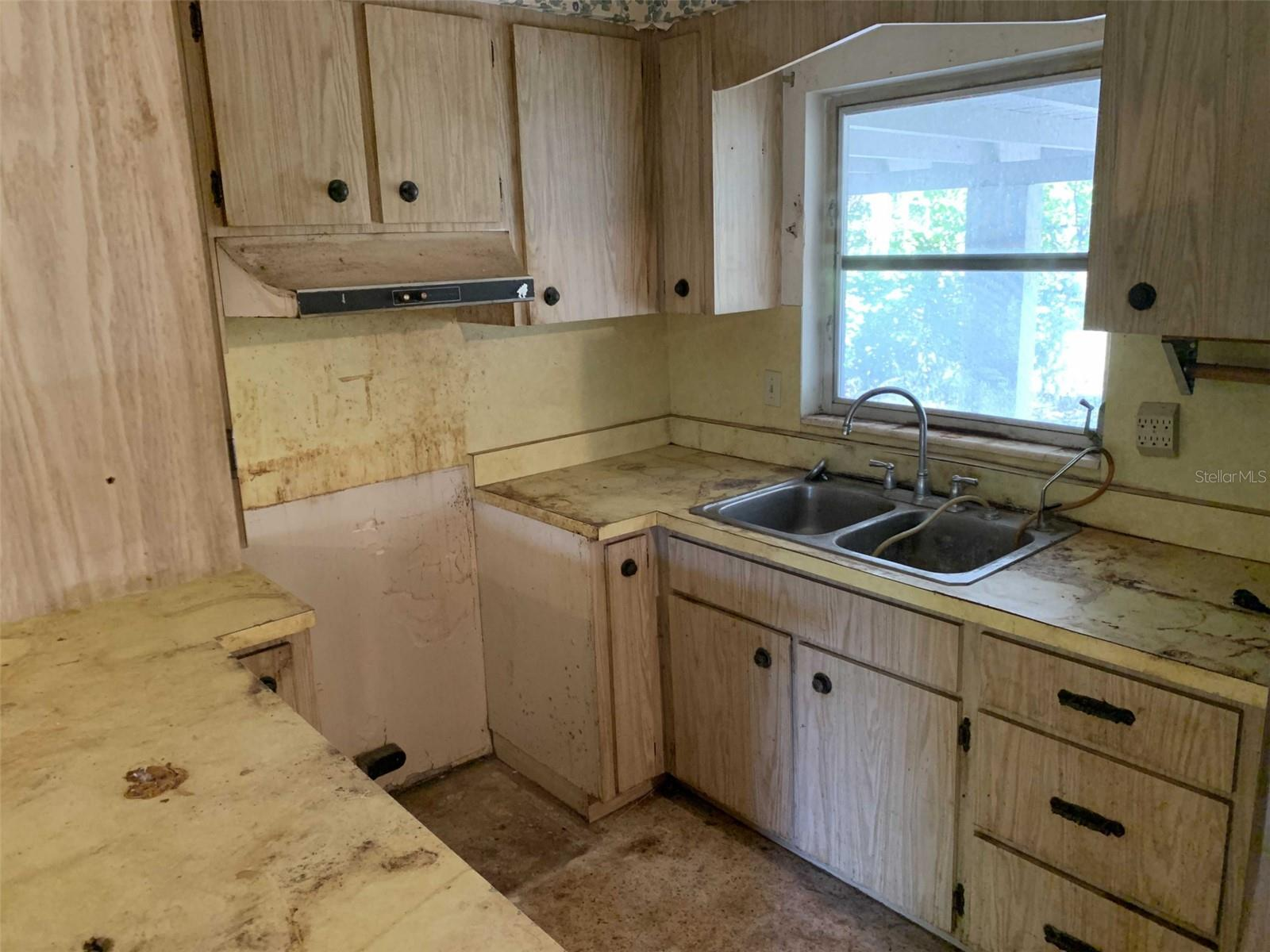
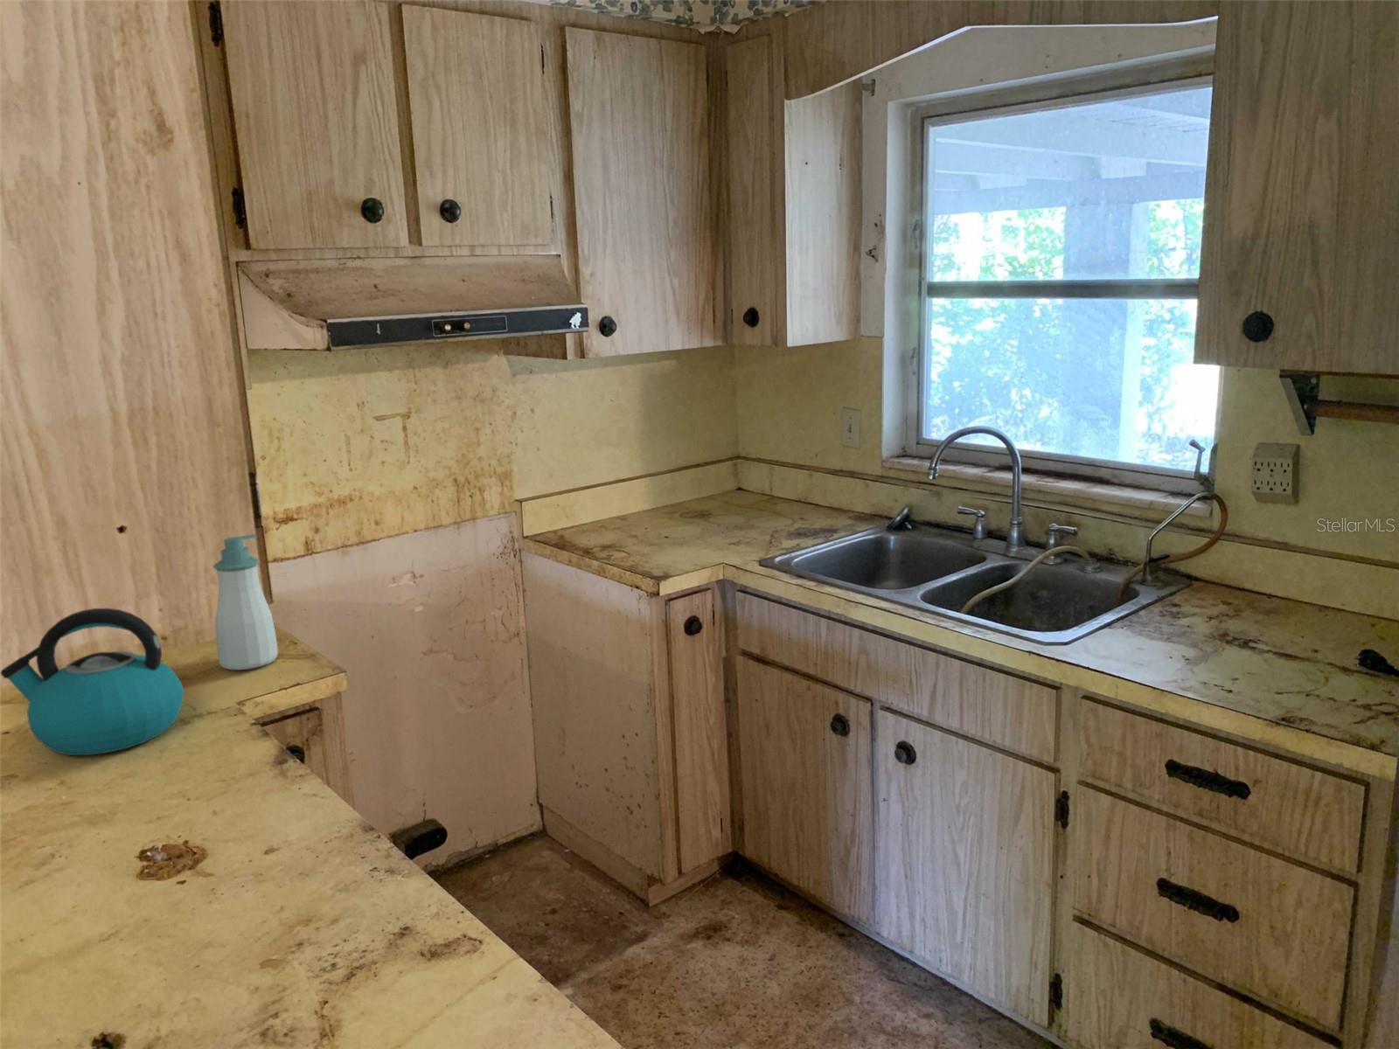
+ kettle [0,607,184,756]
+ soap bottle [213,533,279,671]
